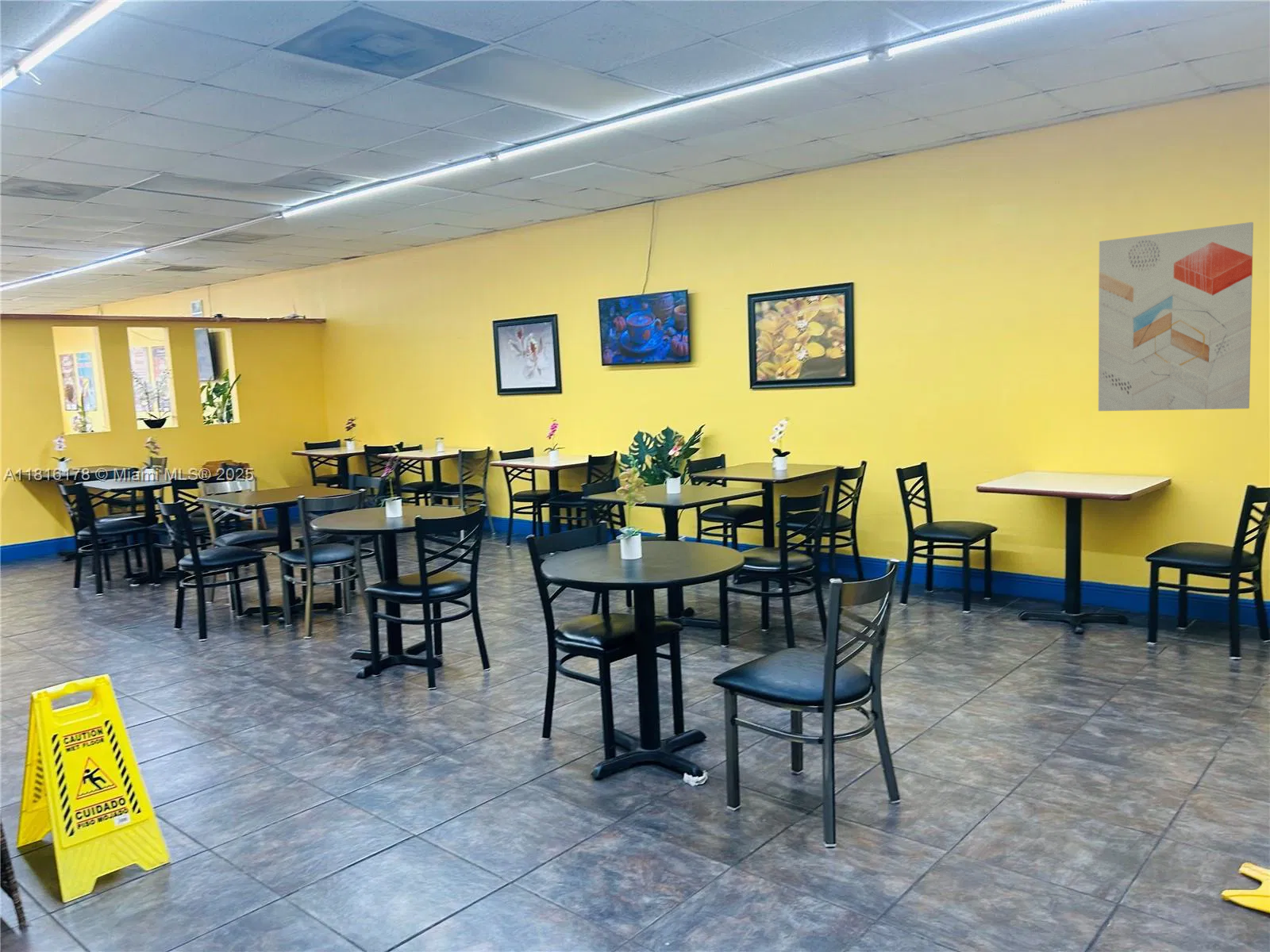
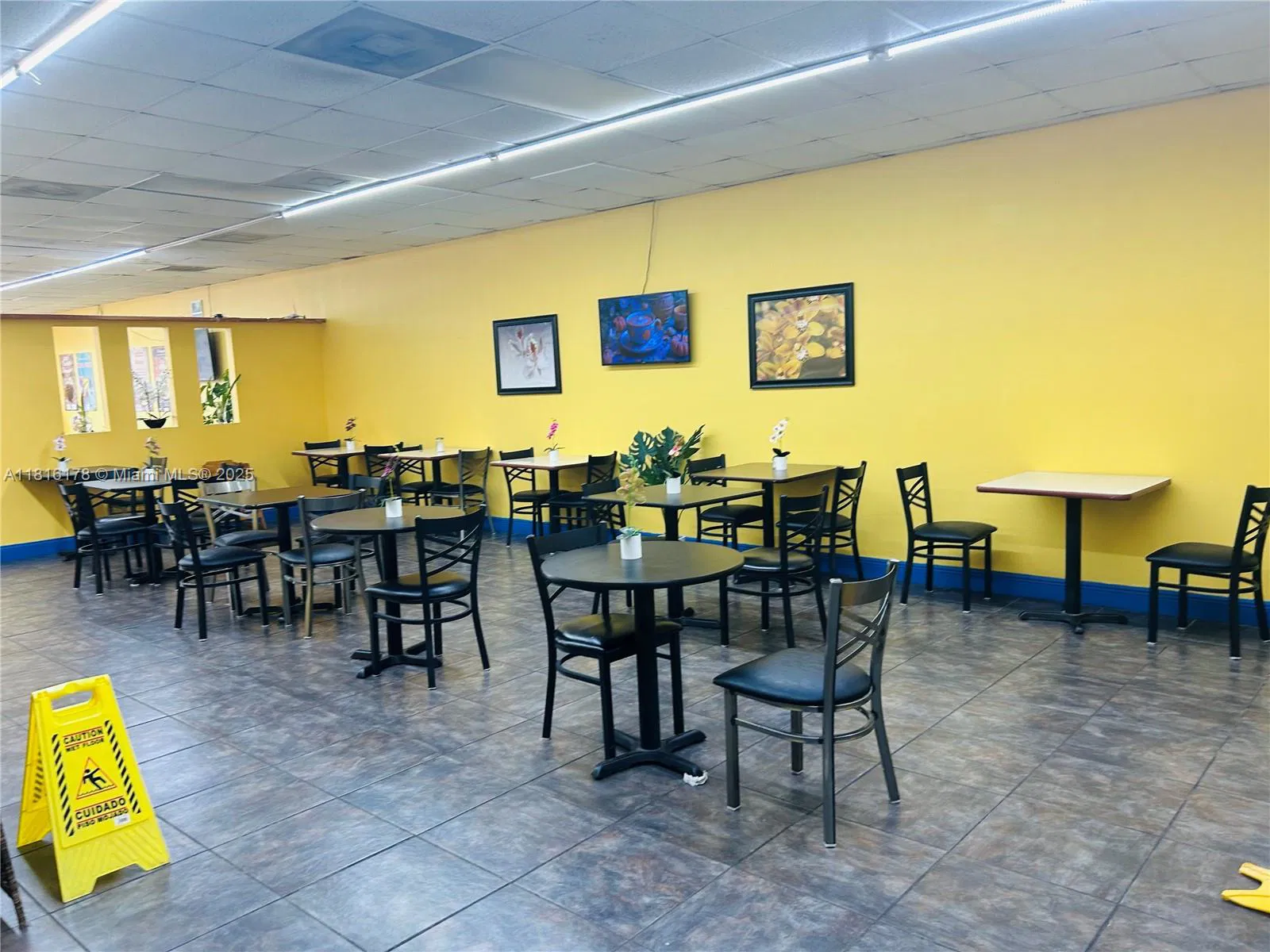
- wall art [1098,221,1254,412]
